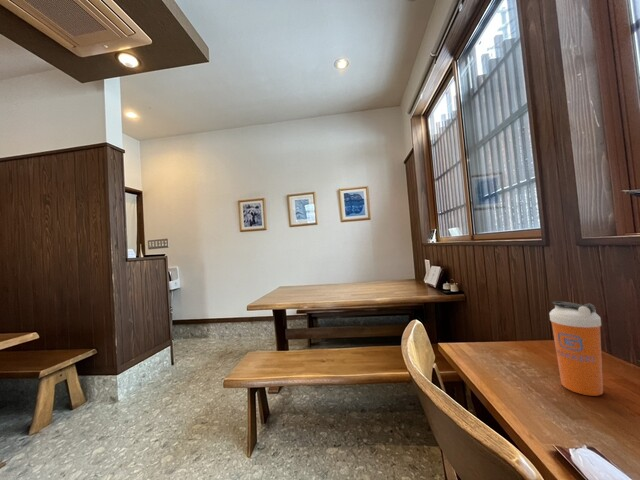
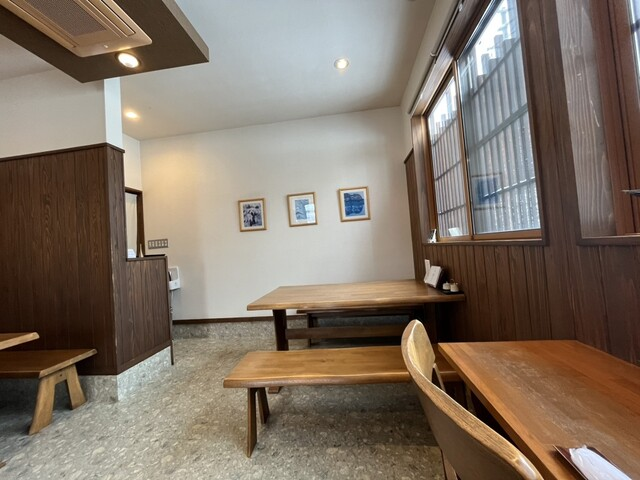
- shaker bottle [548,300,604,397]
